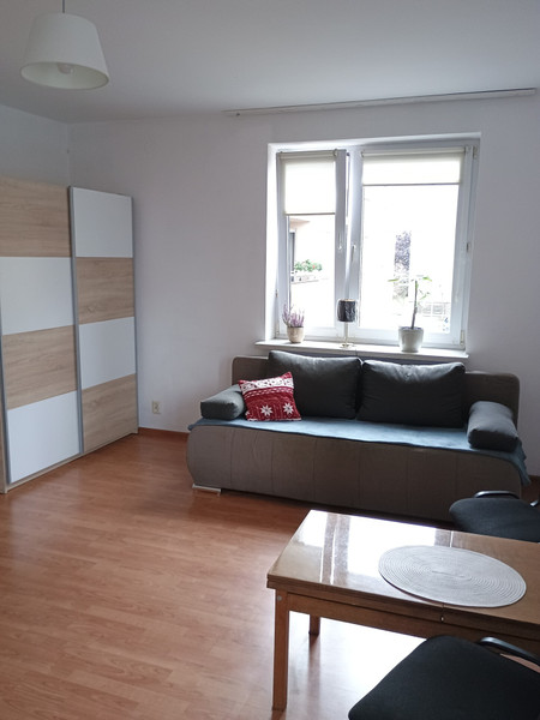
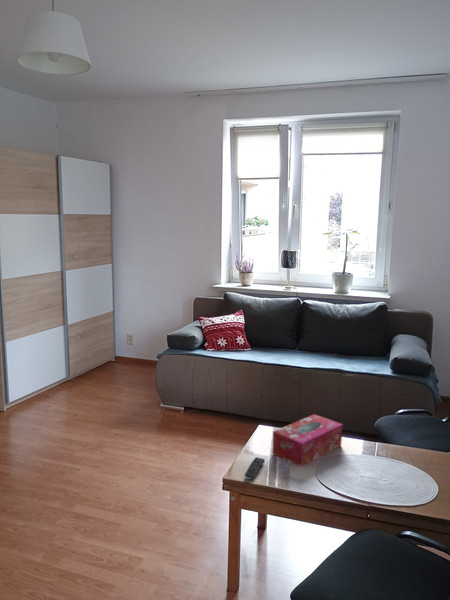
+ tissue box [271,413,343,467]
+ remote control [244,456,266,481]
